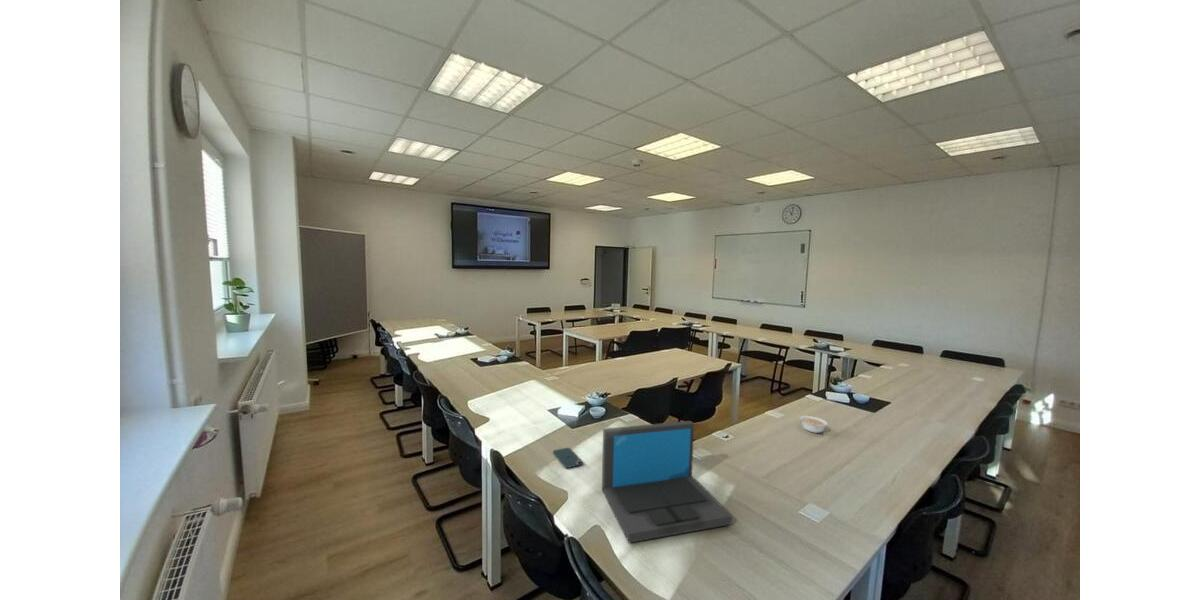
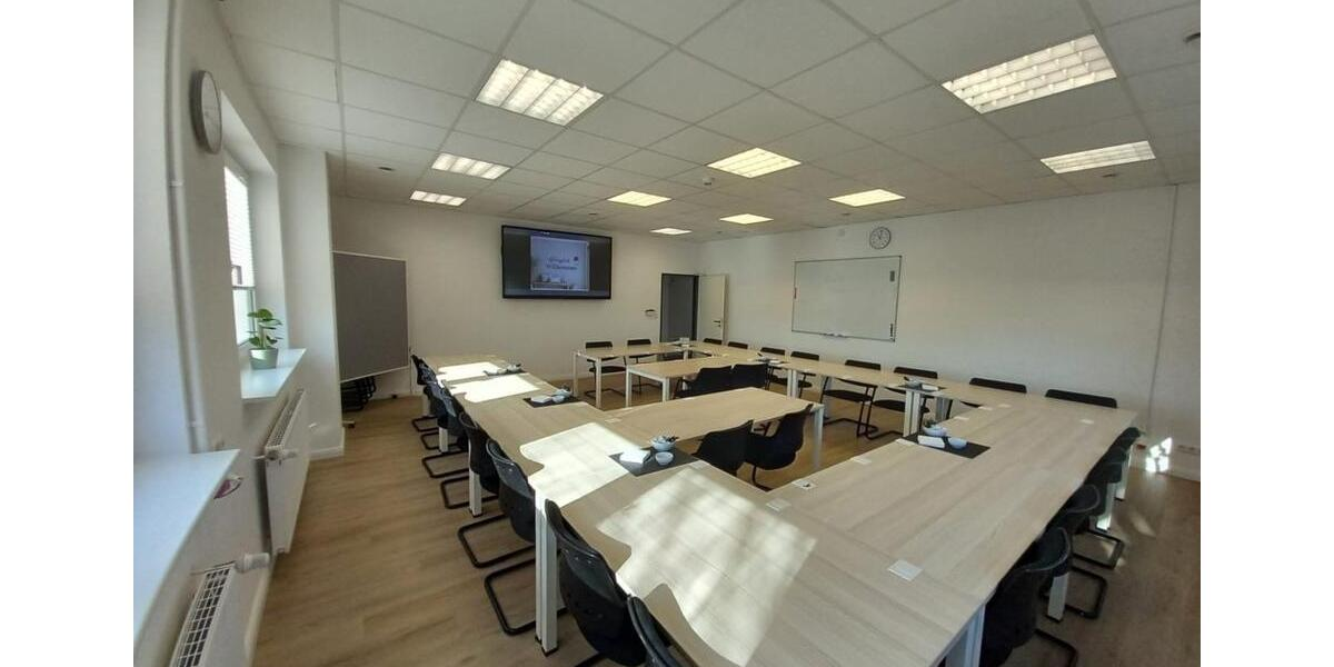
- smartphone [552,447,584,469]
- legume [799,415,829,434]
- laptop [601,420,733,544]
